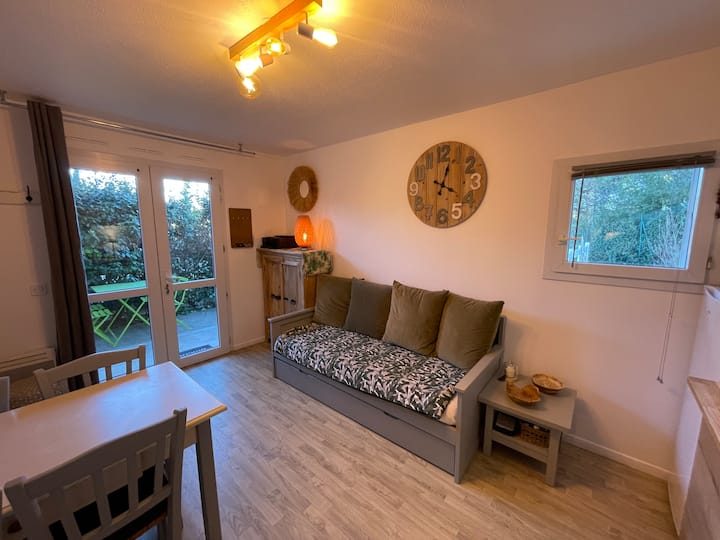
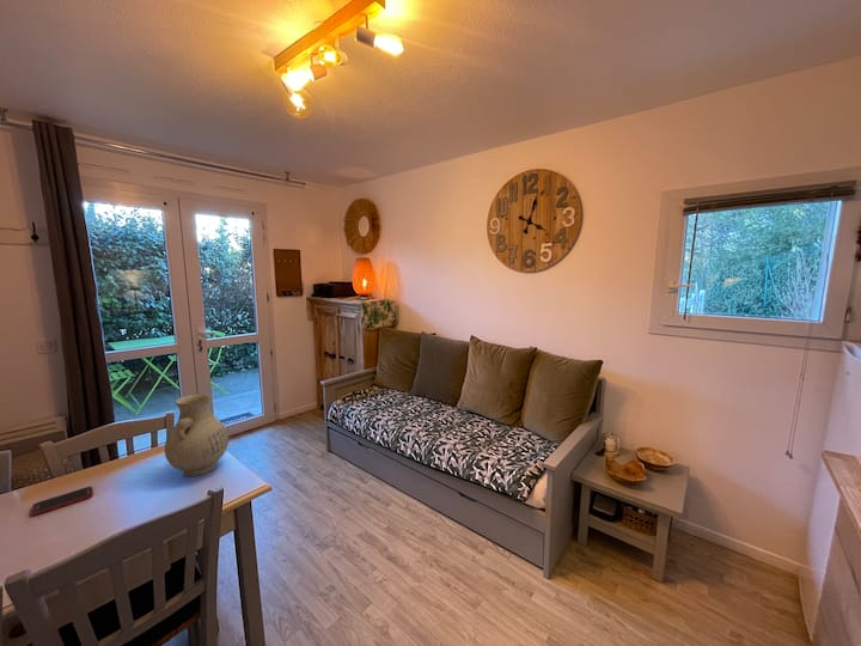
+ vase [164,392,230,477]
+ cell phone [31,486,94,517]
